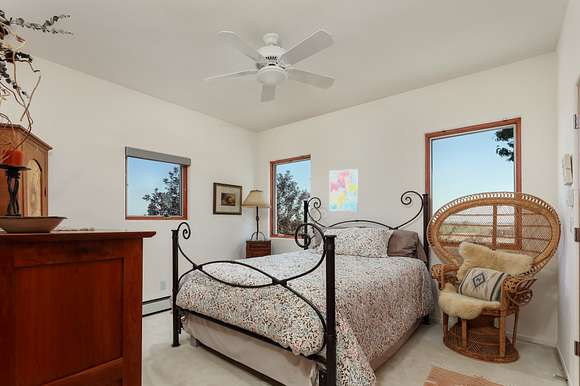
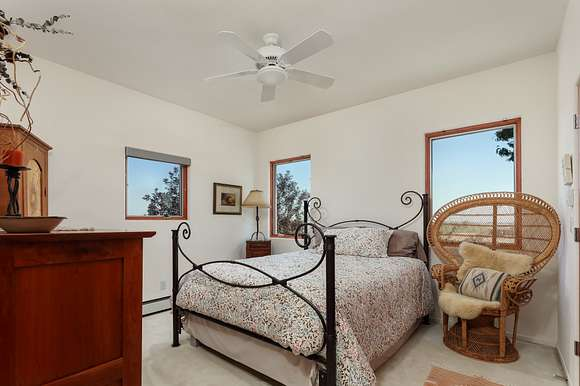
- wall art [328,168,359,212]
